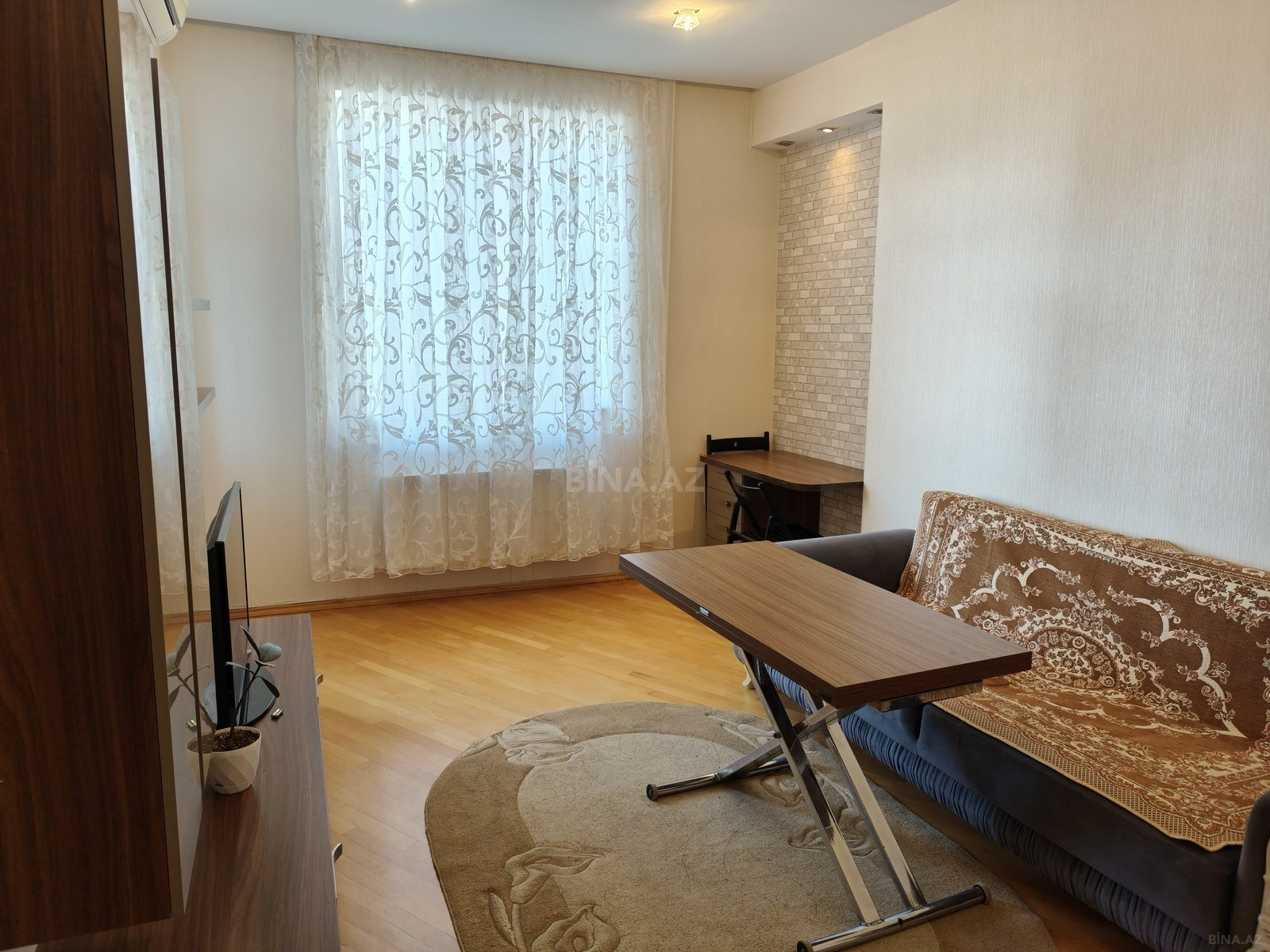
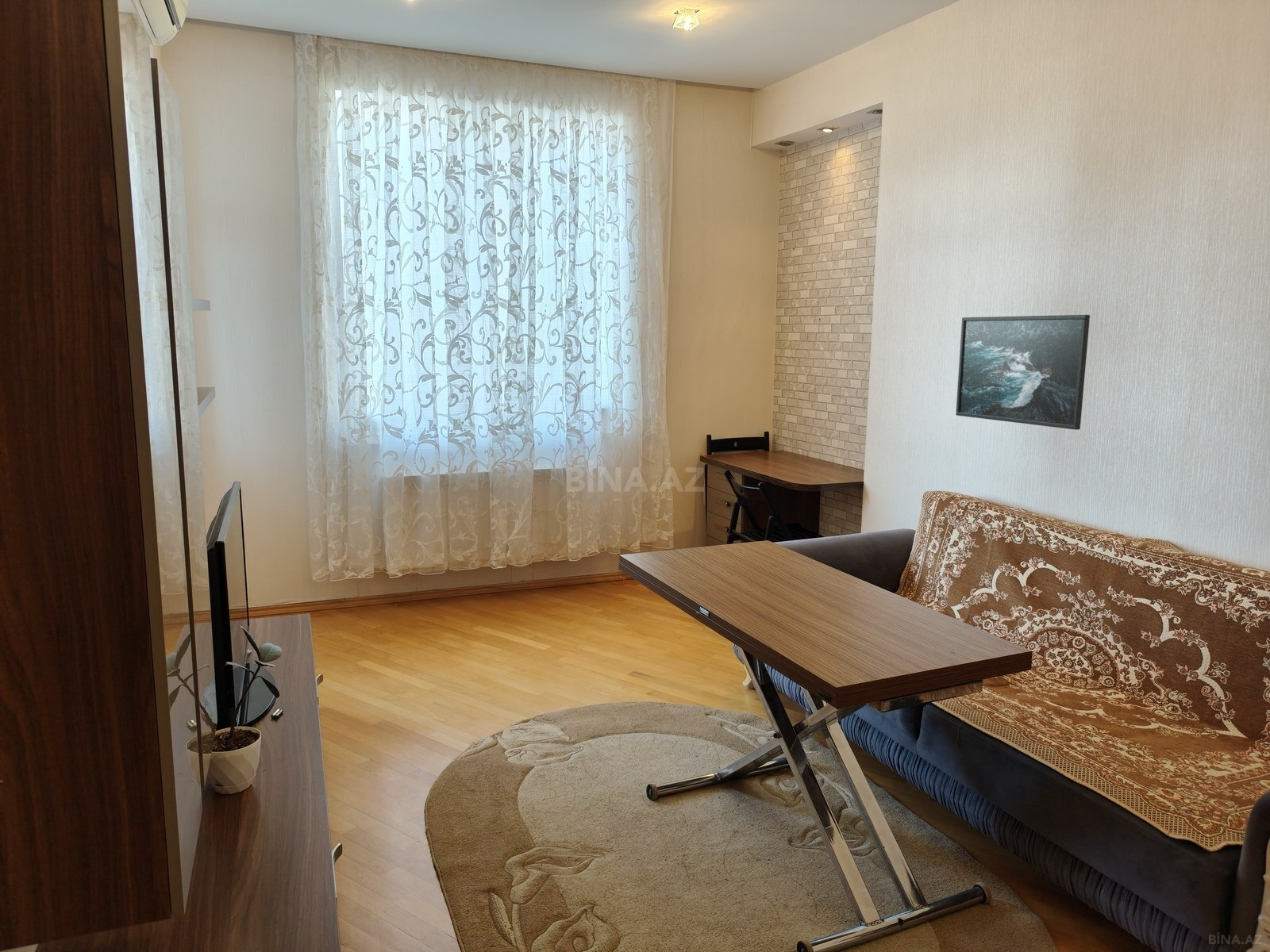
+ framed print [955,314,1091,431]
